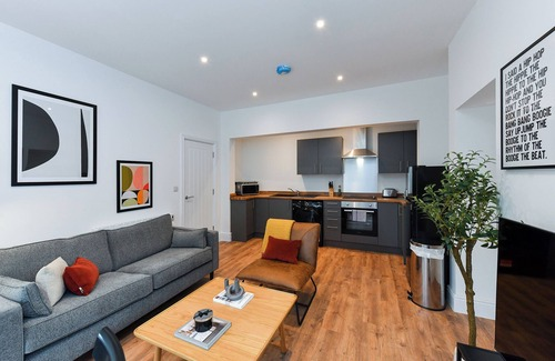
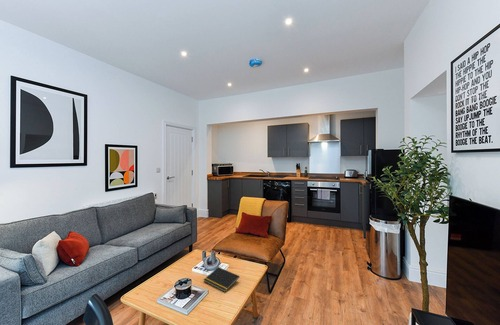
+ notepad [203,266,240,293]
